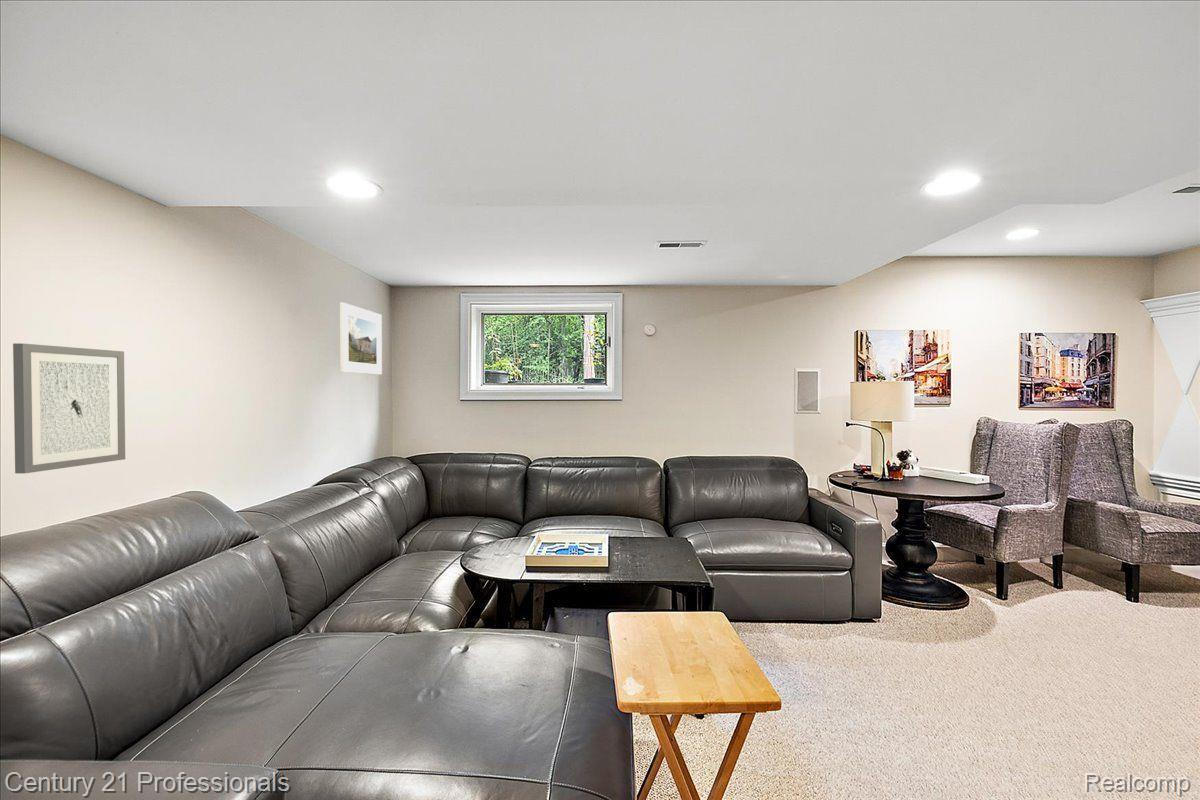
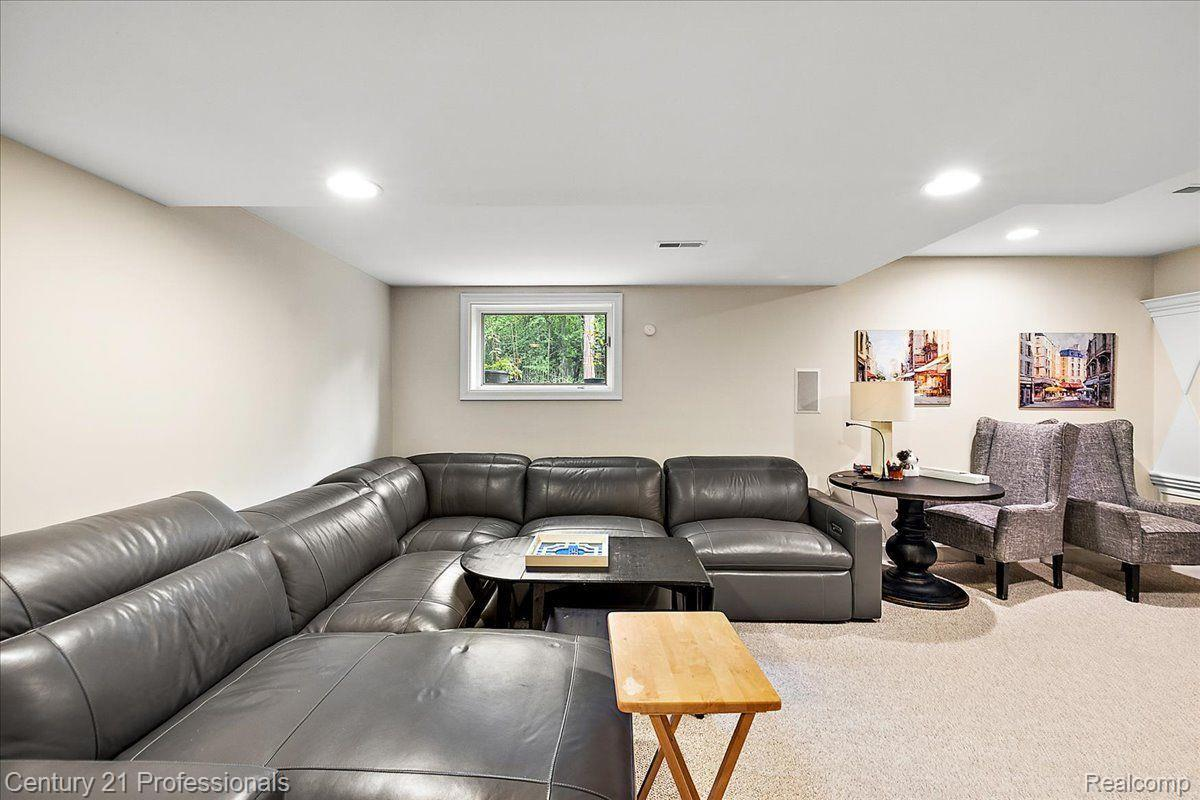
- wall art [12,342,126,475]
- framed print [339,301,383,376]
